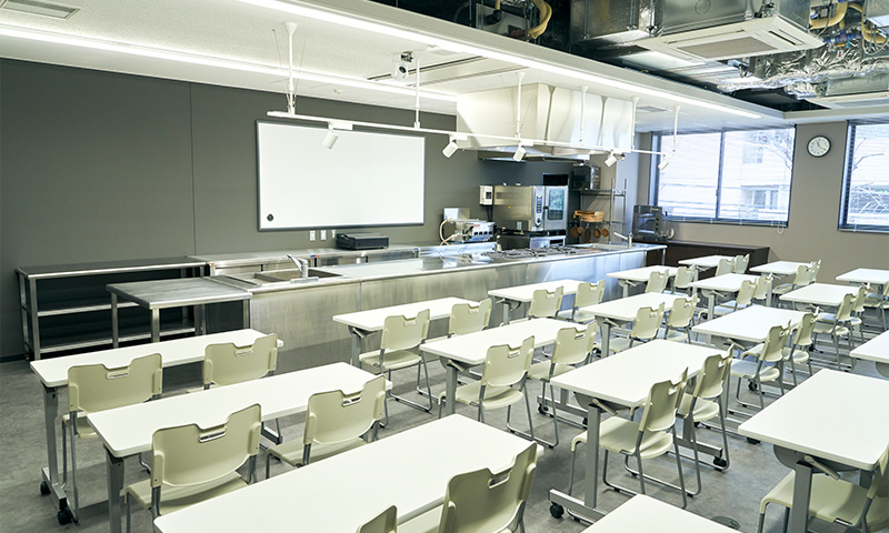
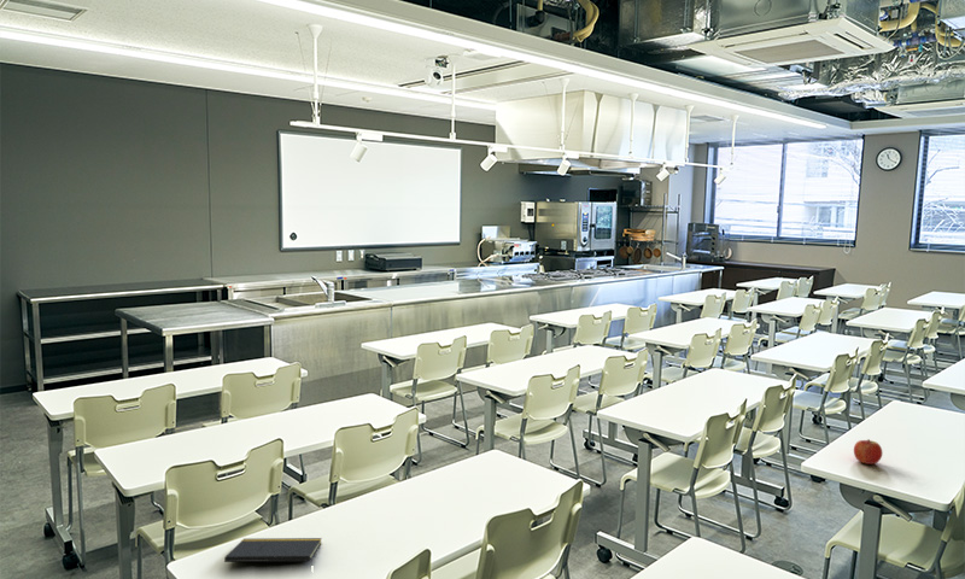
+ notepad [223,537,323,565]
+ fruit [853,438,883,466]
